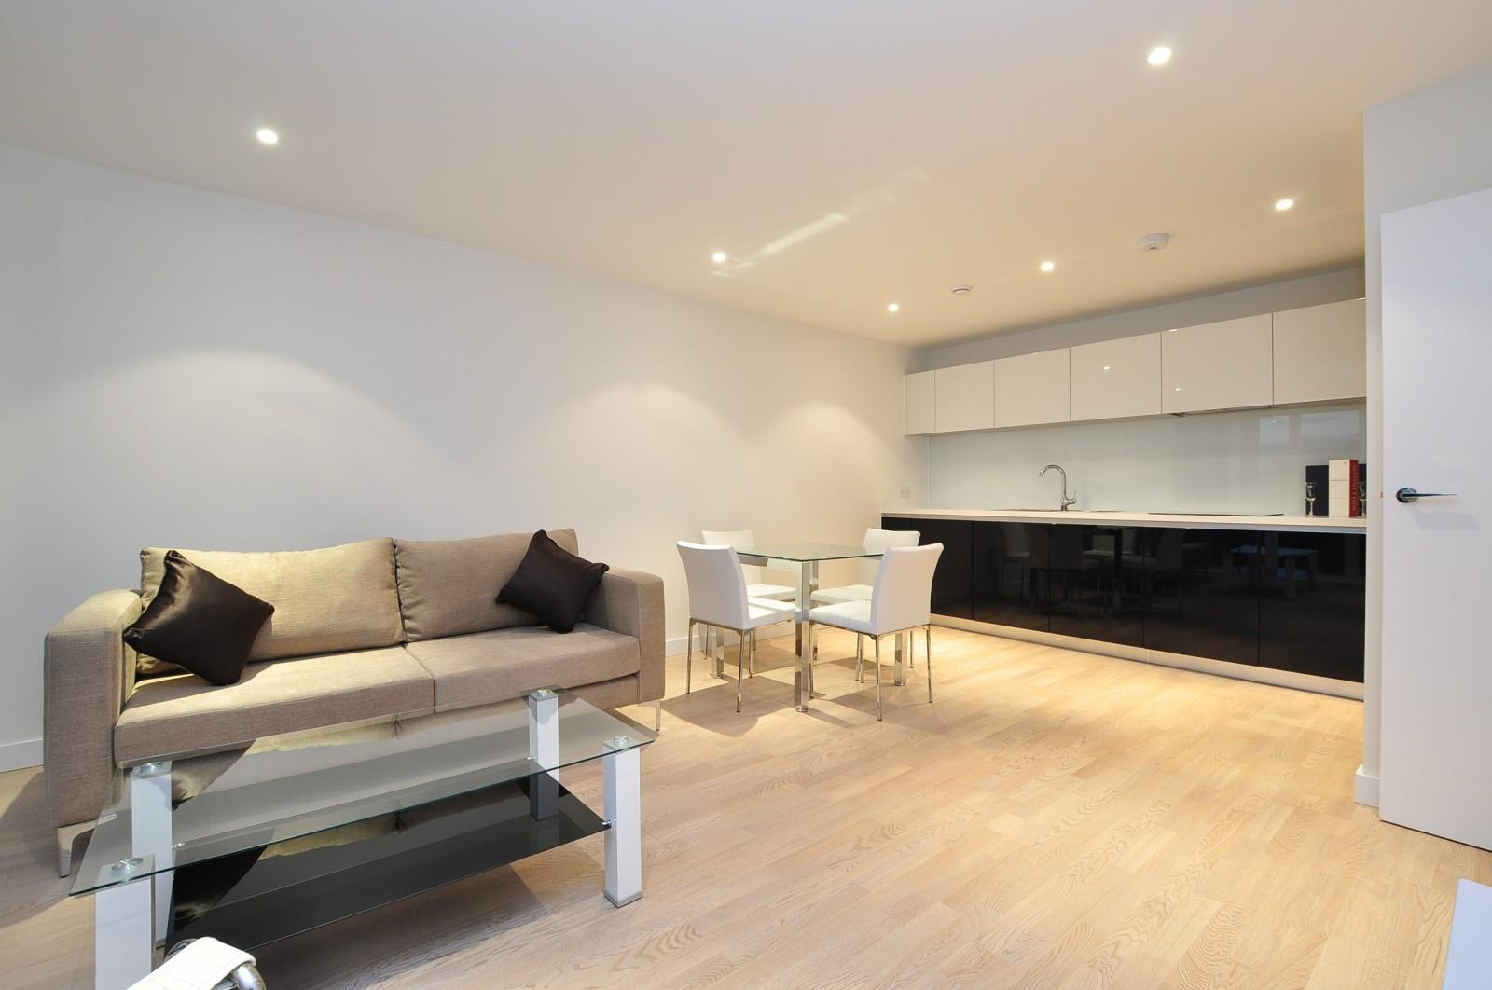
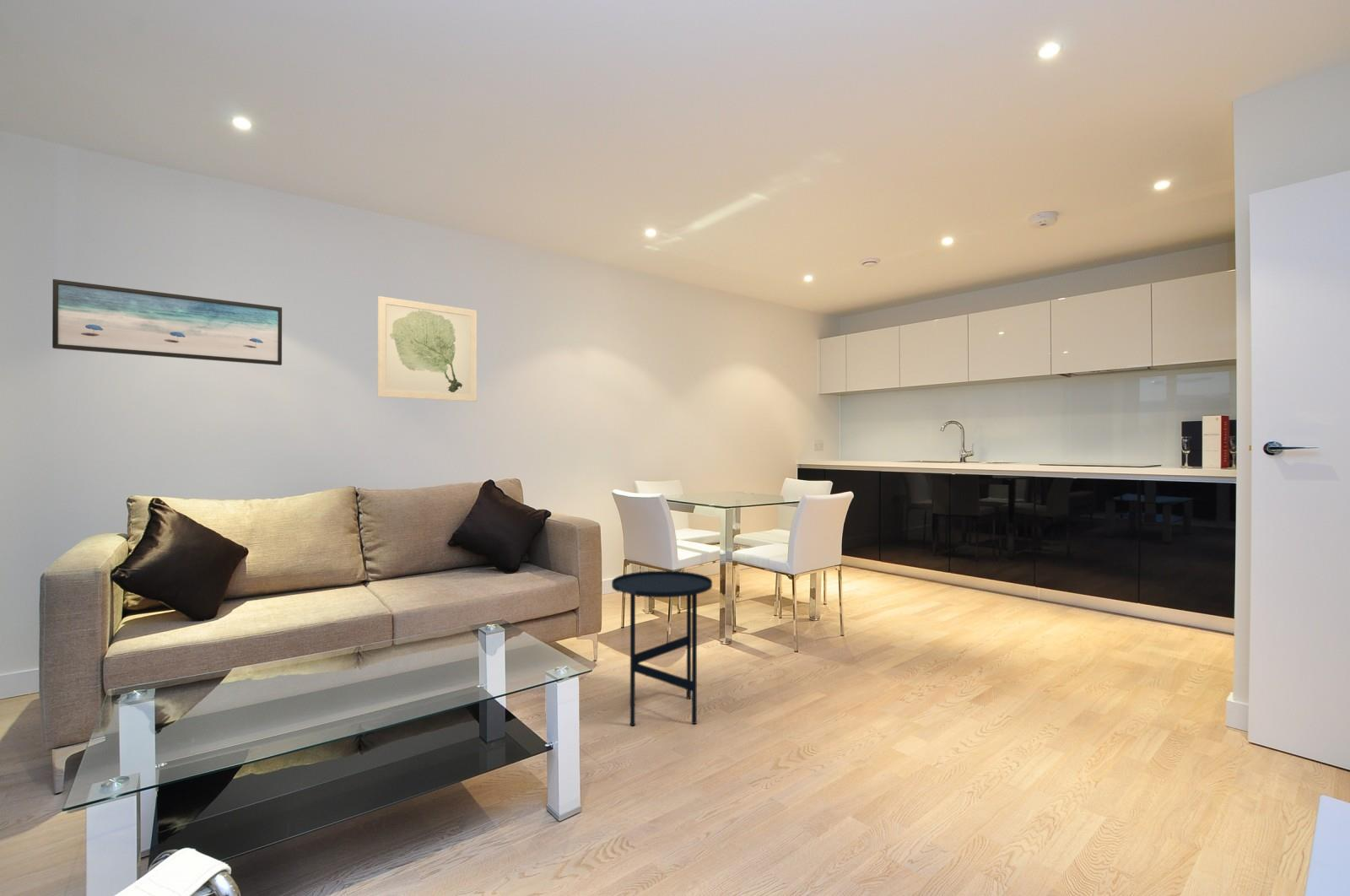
+ wall art [51,278,283,366]
+ wall art [376,295,478,402]
+ side table [611,570,713,726]
